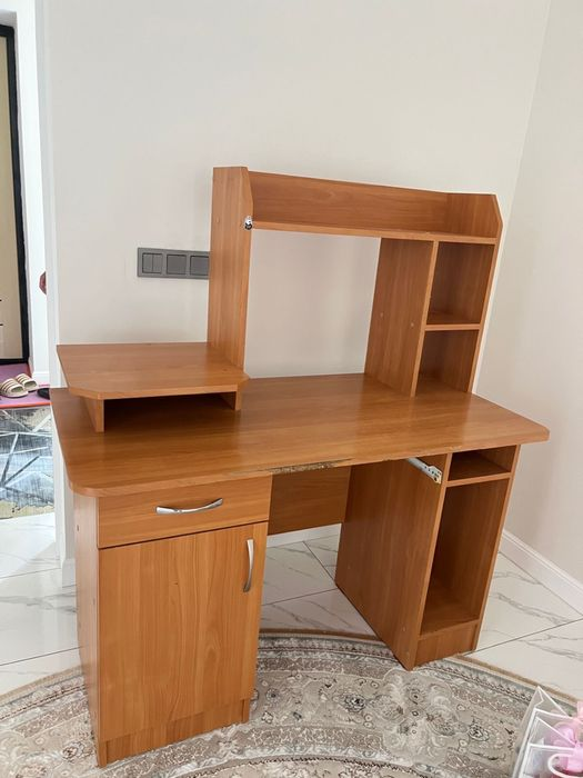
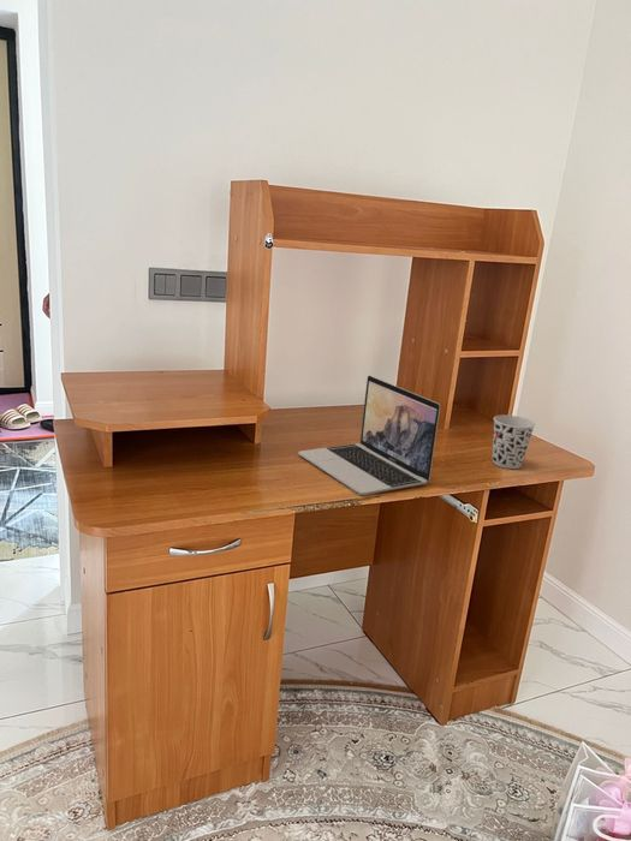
+ cup [492,414,536,470]
+ laptop [298,375,441,496]
